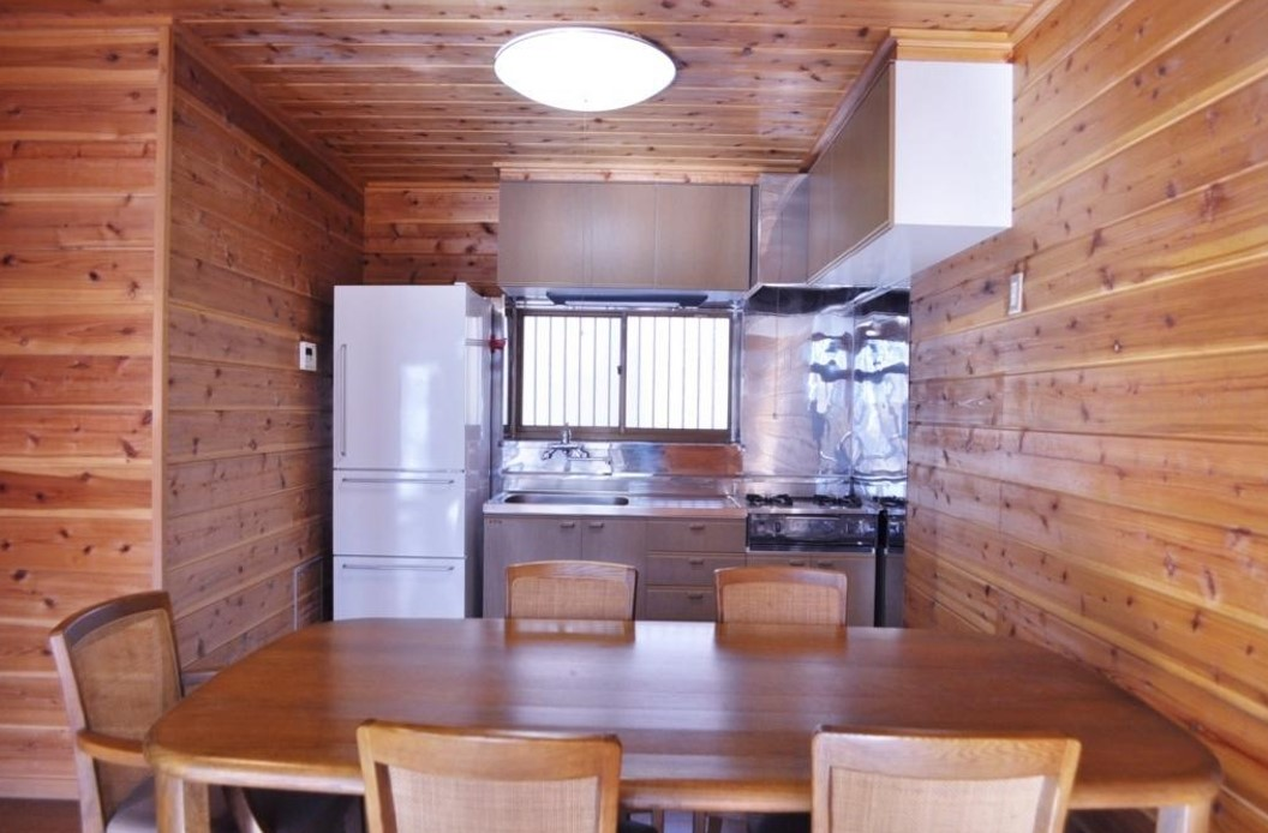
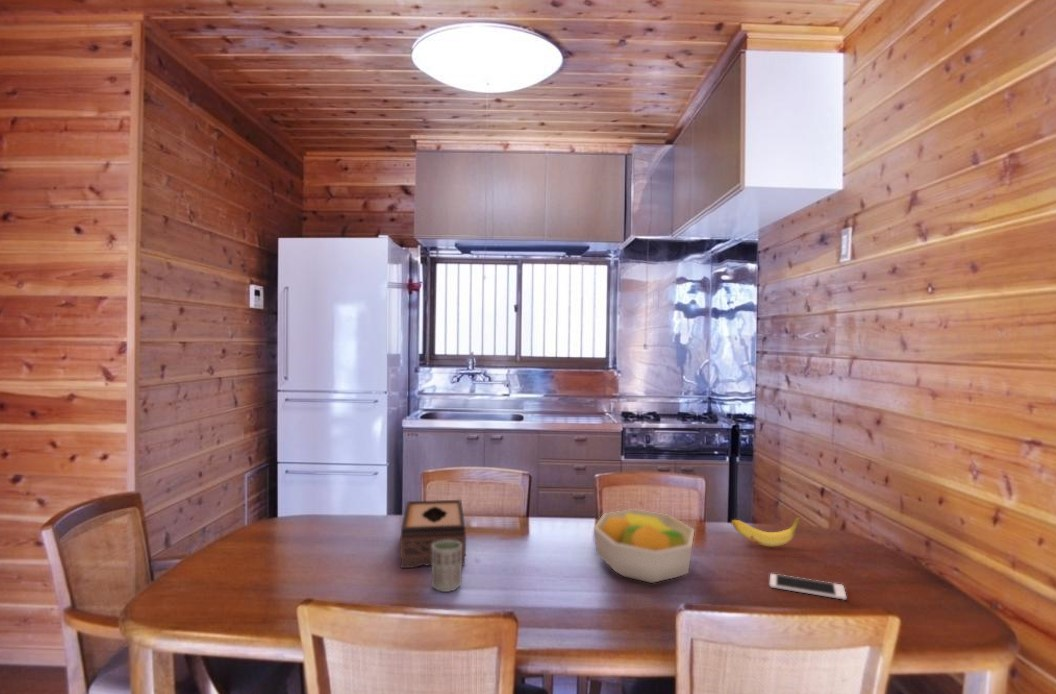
+ fruit bowl [593,508,695,584]
+ banana [731,516,801,548]
+ cup [431,540,463,593]
+ cell phone [769,573,847,601]
+ tissue box [399,499,467,569]
